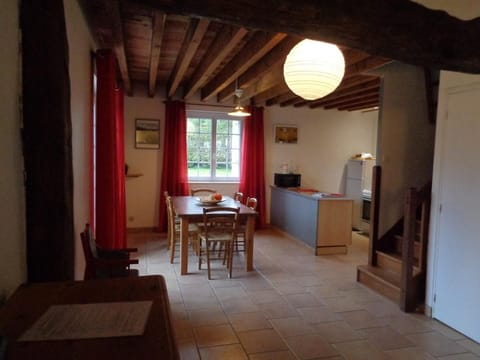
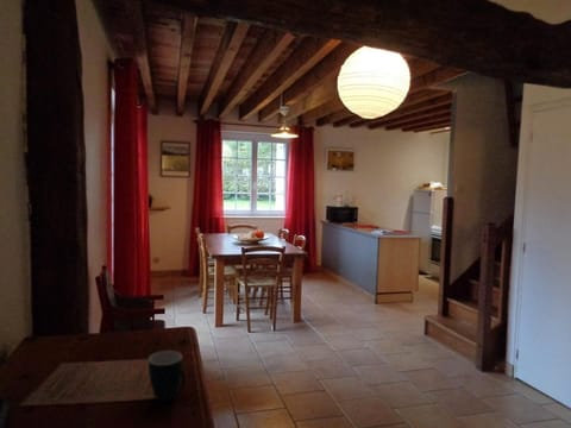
+ mug [148,350,187,402]
